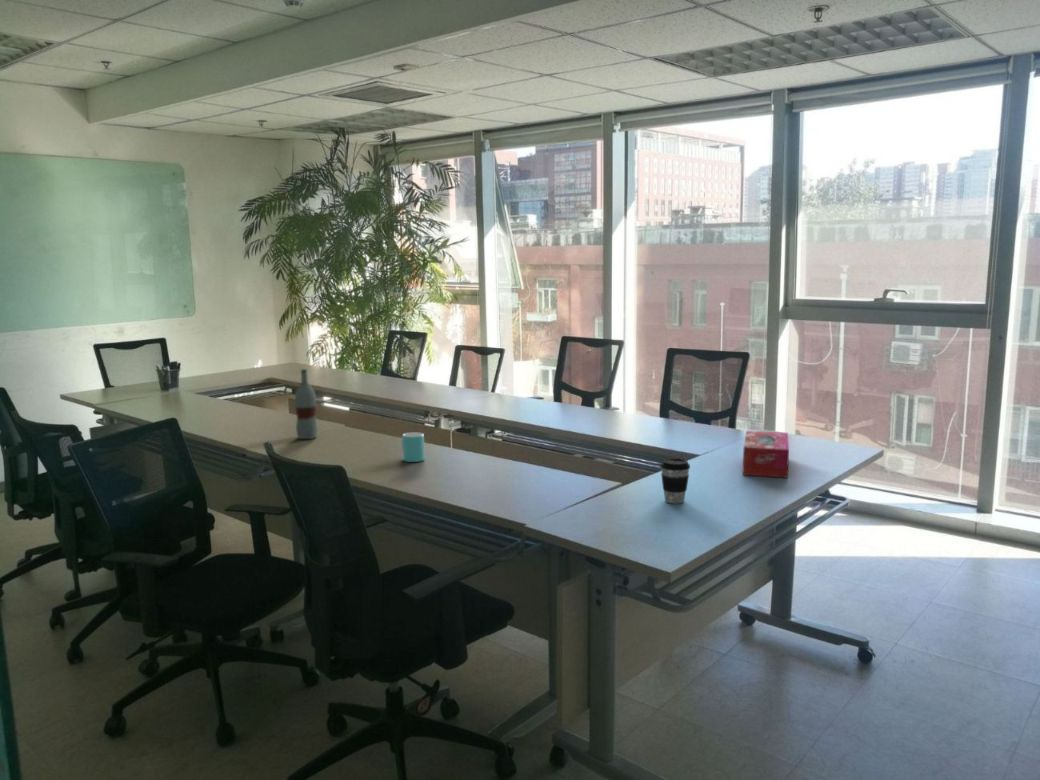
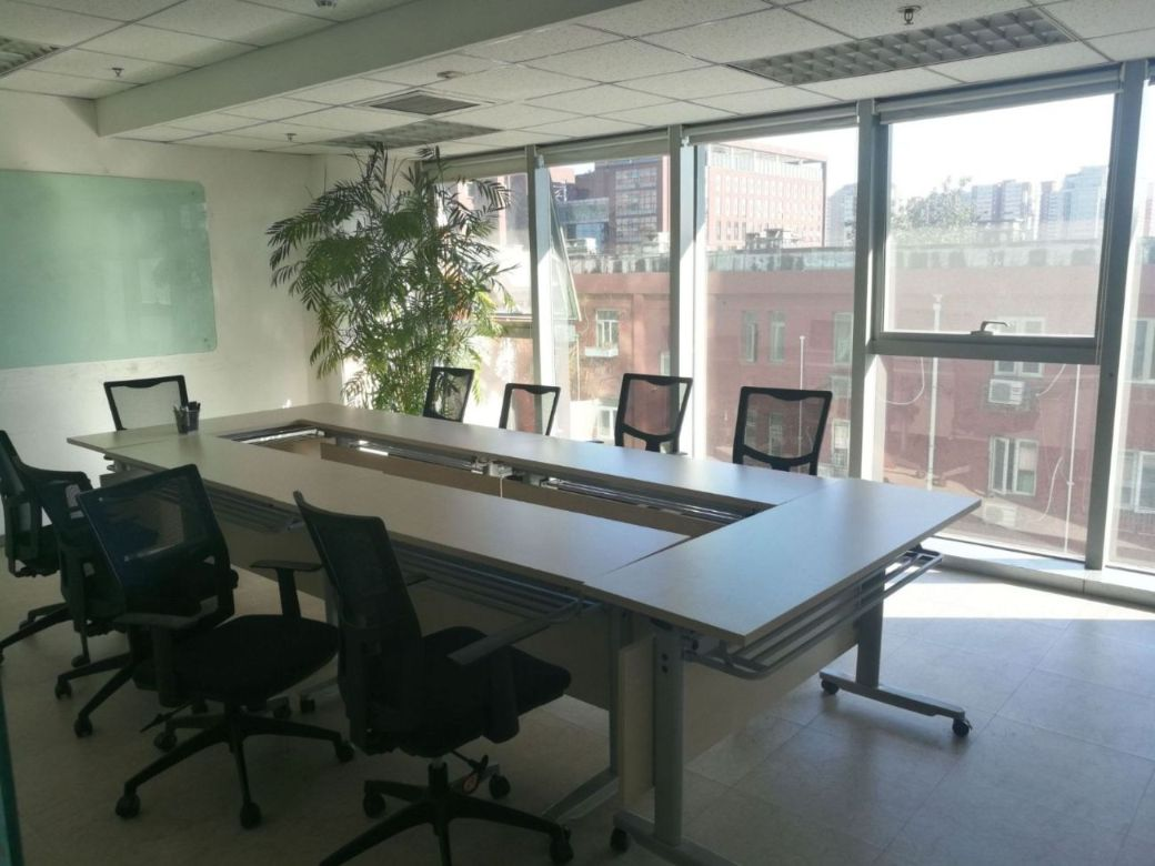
- tissue box [742,430,790,479]
- bottle [294,368,319,440]
- coffee cup [660,457,691,504]
- mug [401,431,426,463]
